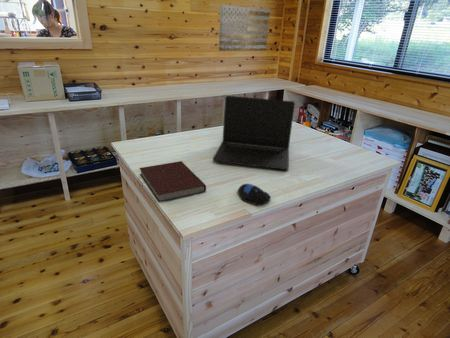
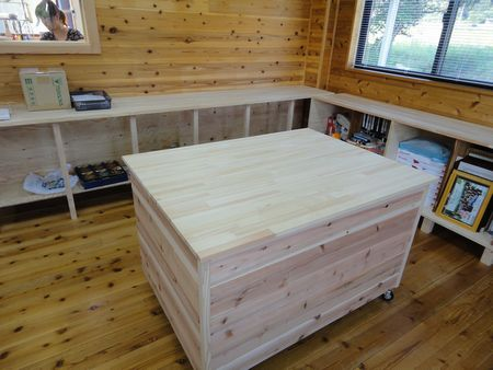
- notebook [139,160,207,203]
- computer mouse [236,183,272,206]
- laptop [212,95,296,171]
- wall art [218,4,271,52]
